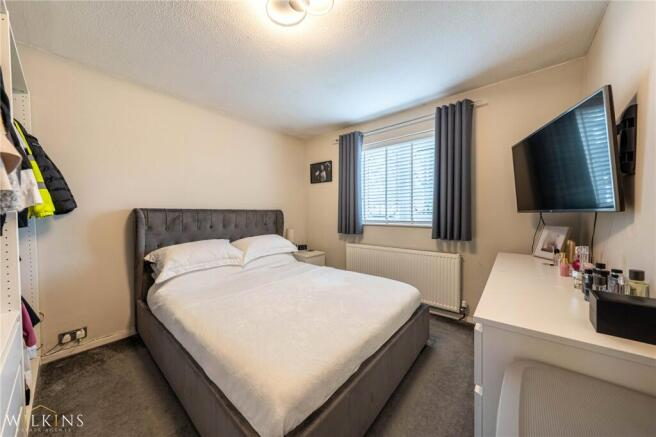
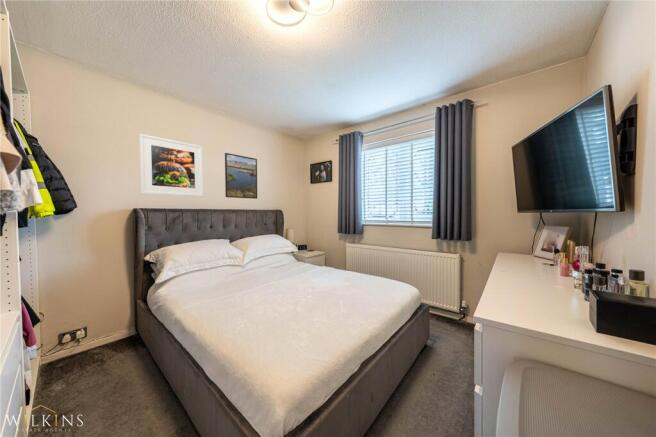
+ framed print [138,133,204,198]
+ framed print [224,152,258,200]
